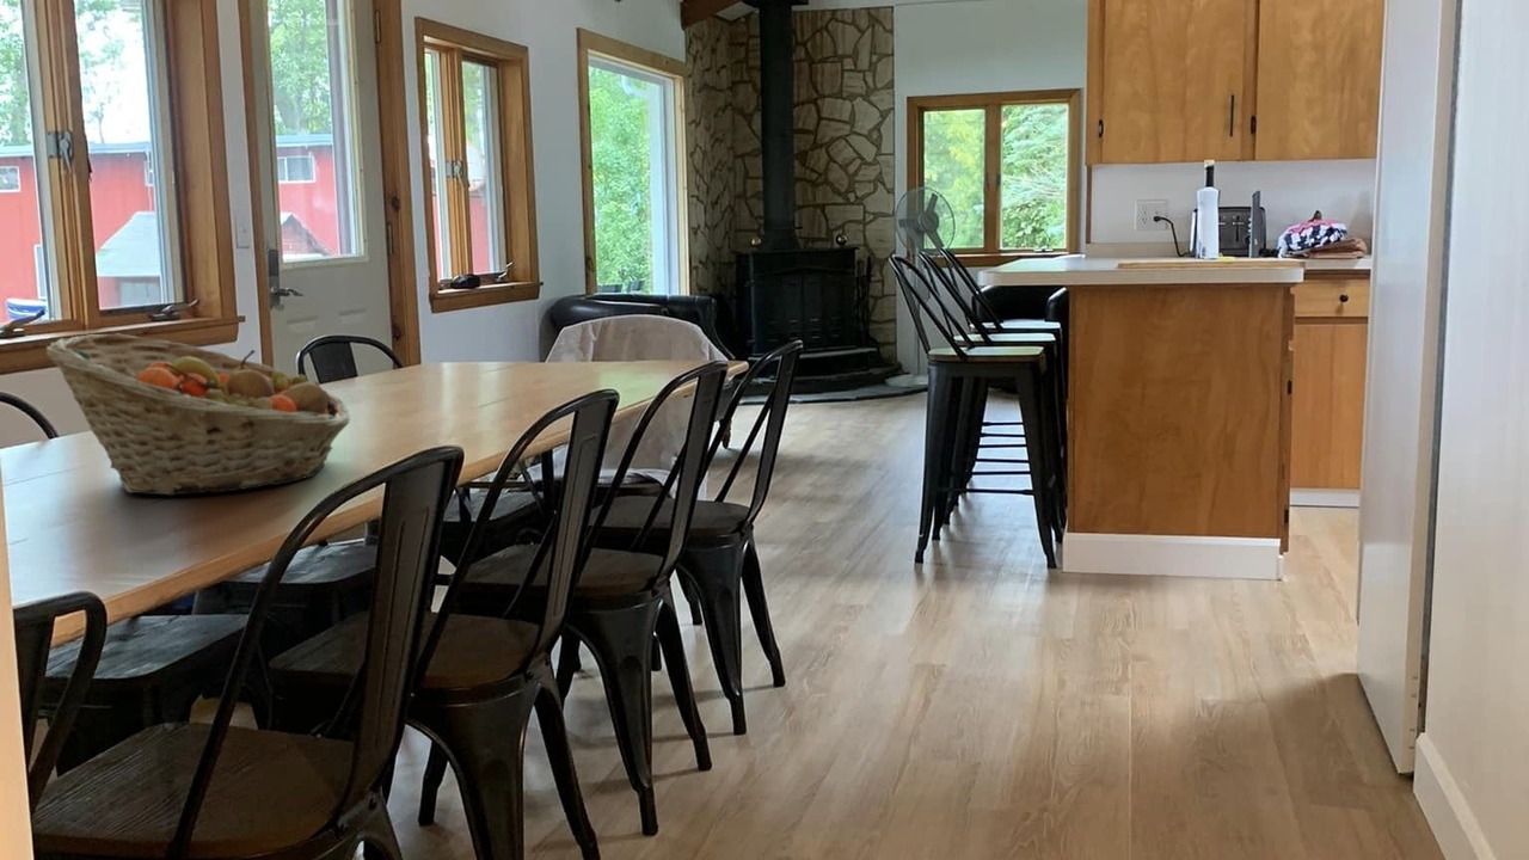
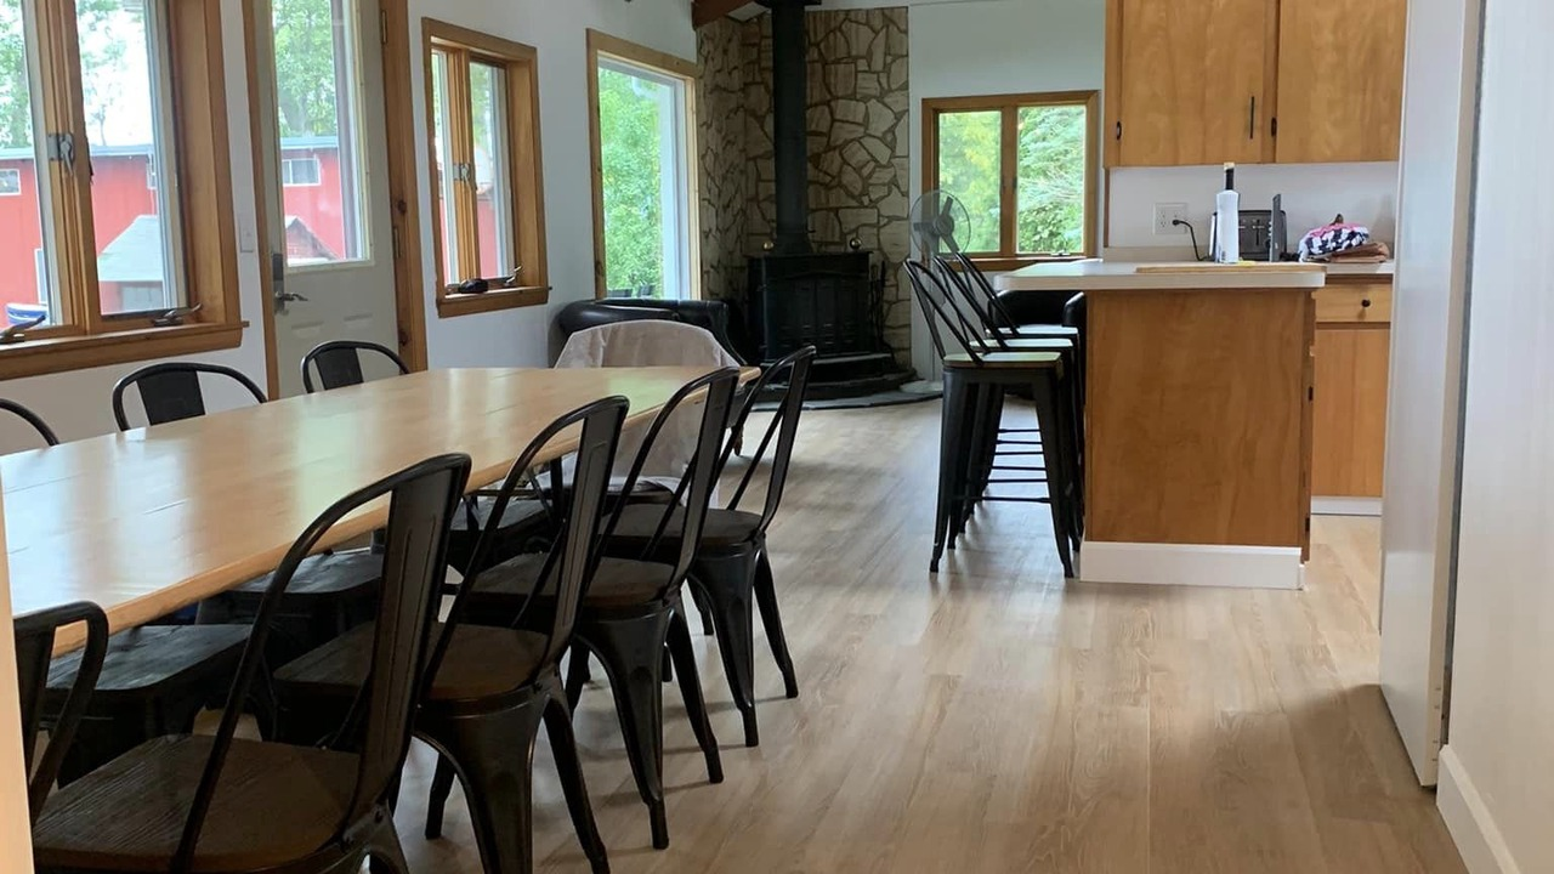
- fruit basket [45,332,351,497]
